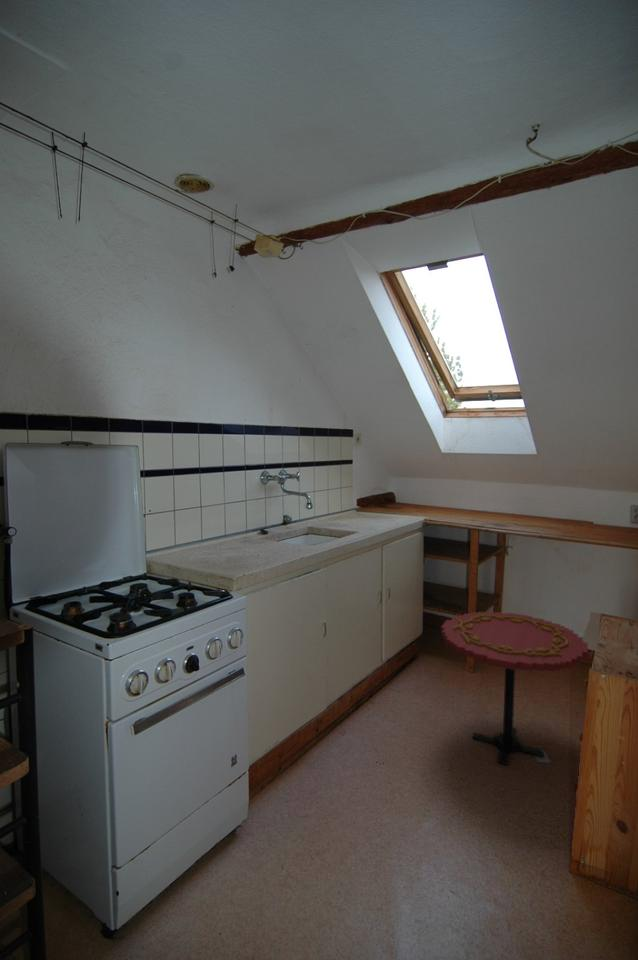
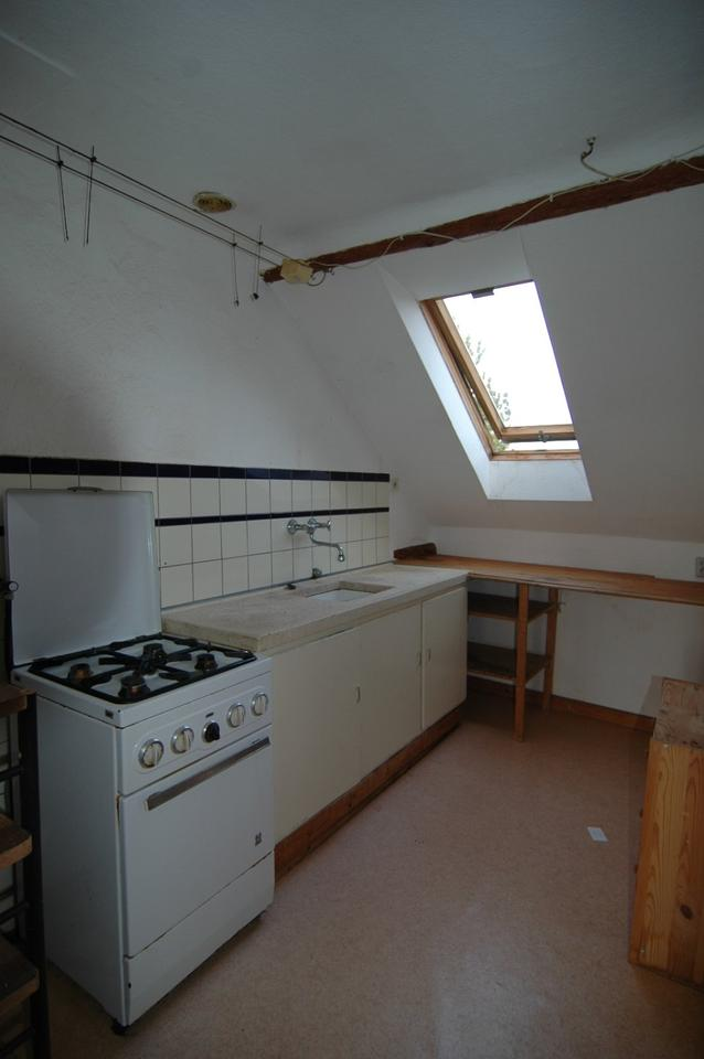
- side table [440,611,589,766]
